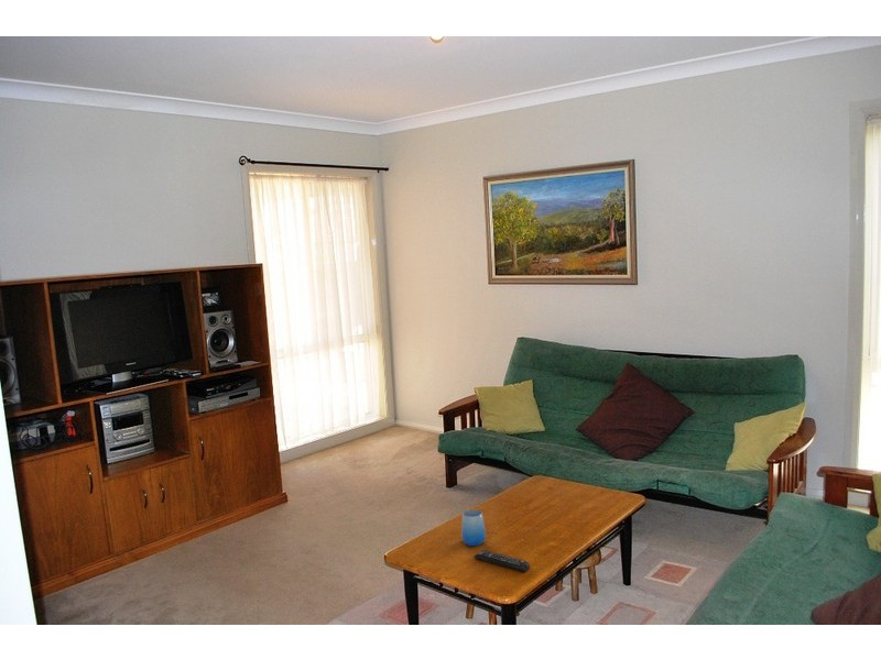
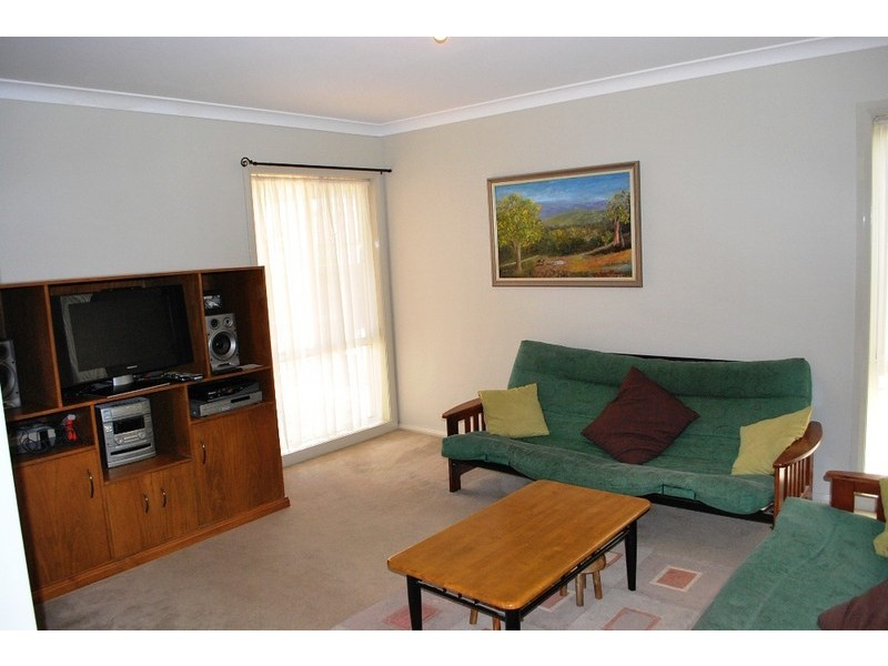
- cup [460,509,487,547]
- remote control [474,549,531,573]
